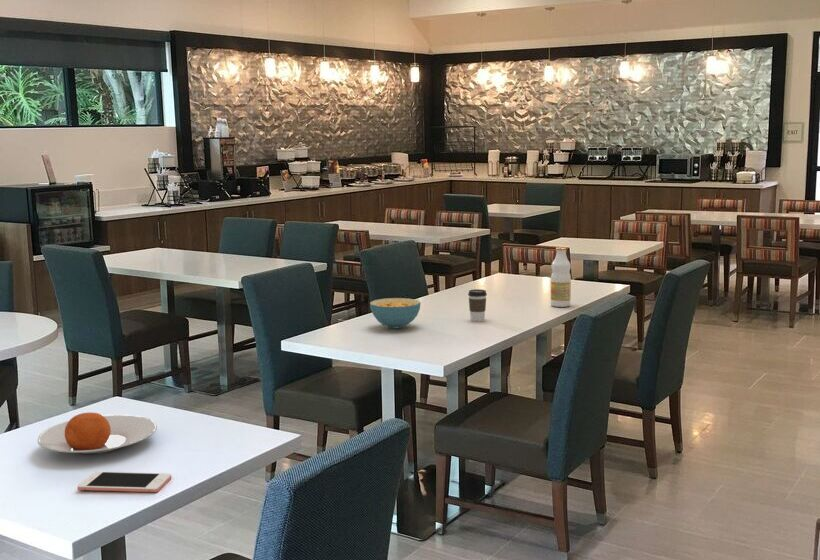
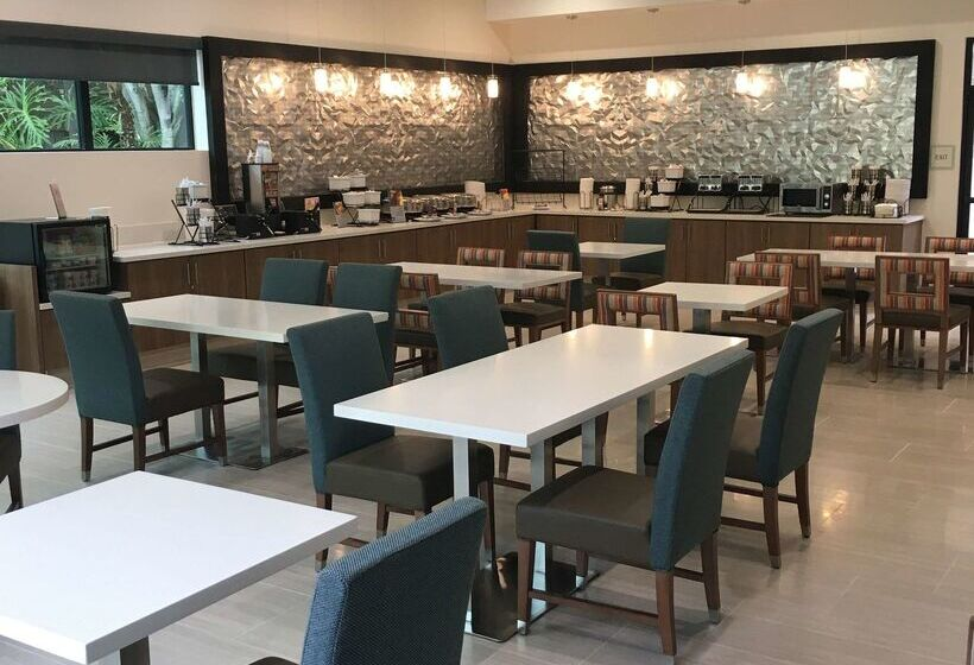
- cell phone [77,471,172,493]
- cereal bowl [369,297,422,329]
- fruit juice [550,246,572,308]
- coffee cup [467,288,488,323]
- plate [37,411,158,455]
